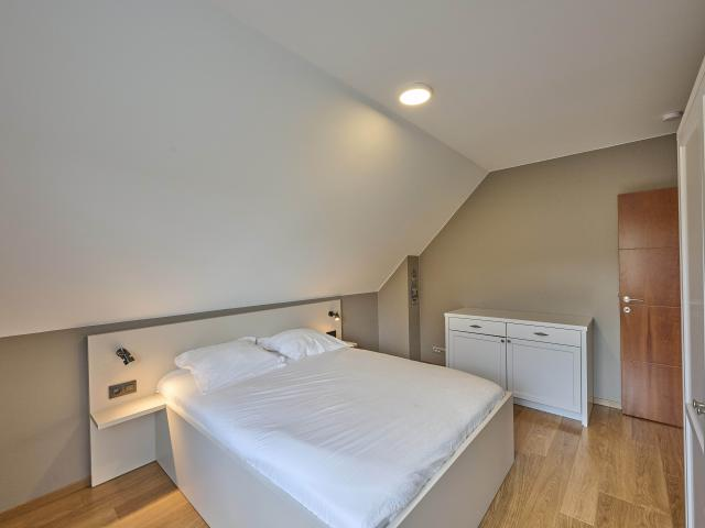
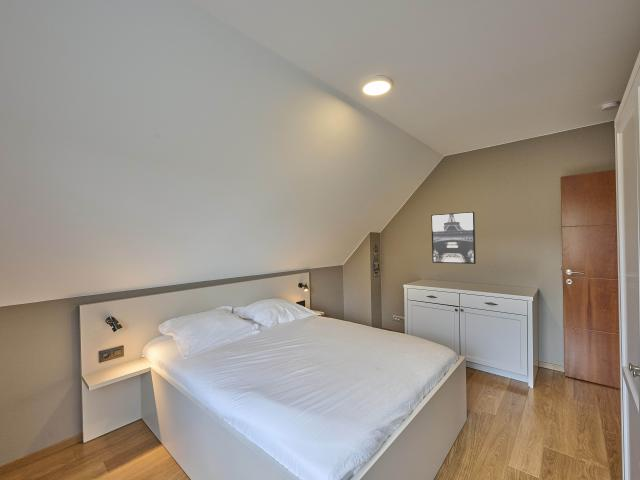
+ wall art [430,211,477,265]
